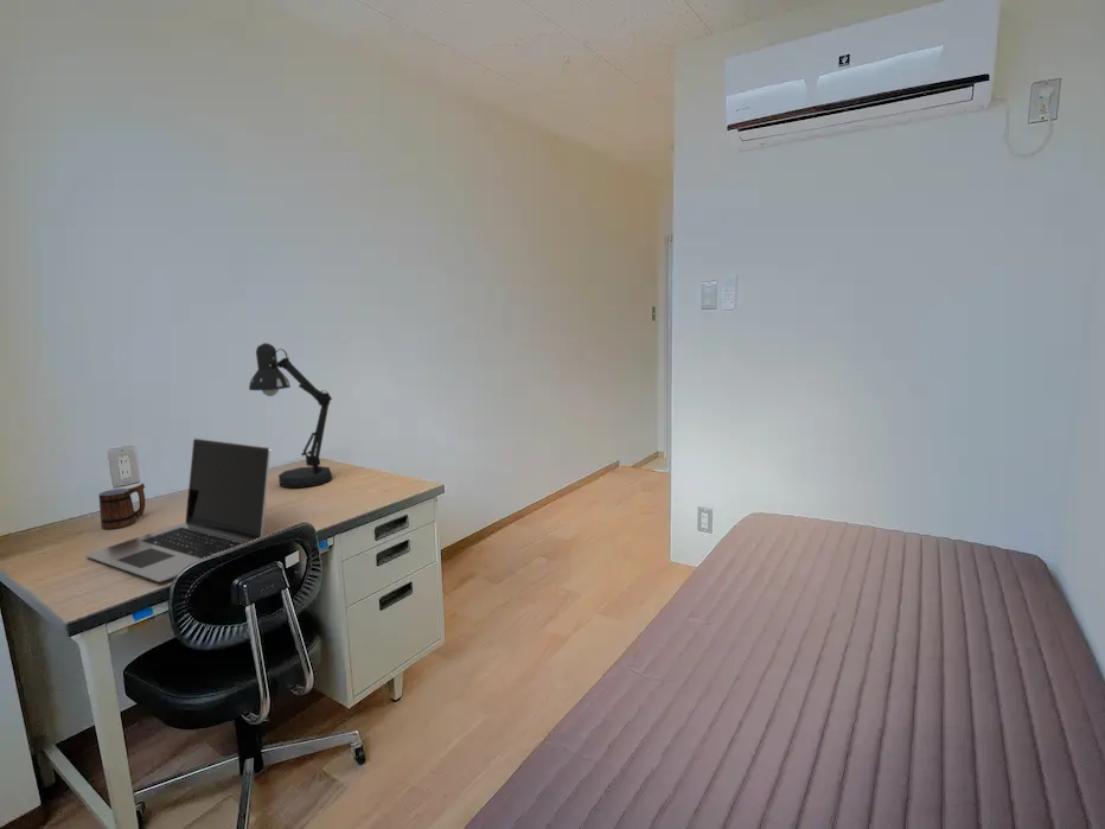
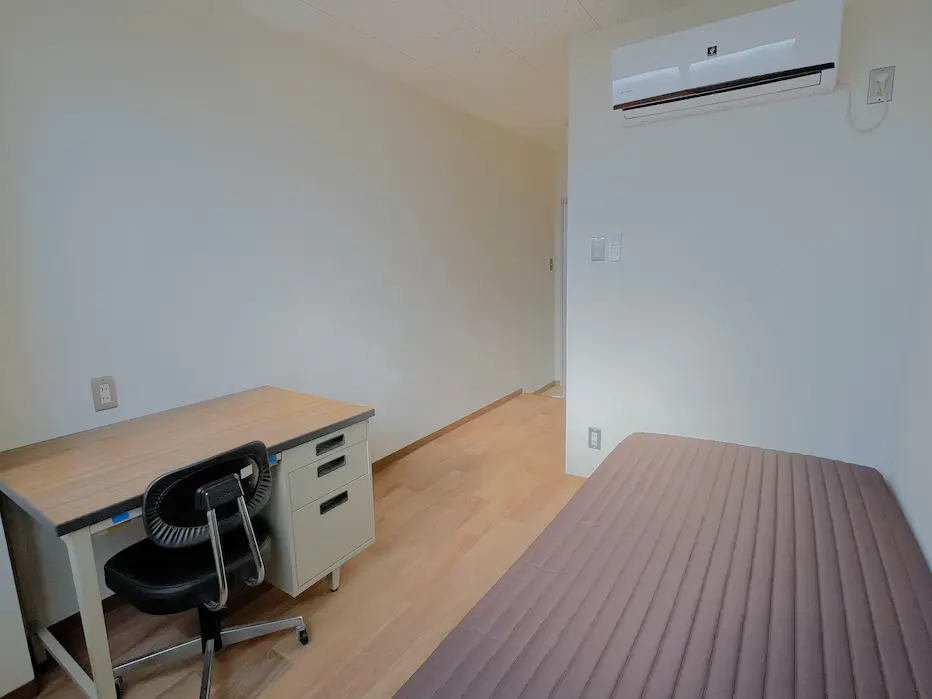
- laptop [84,438,272,584]
- desk lamp [248,342,333,489]
- mug [98,483,146,530]
